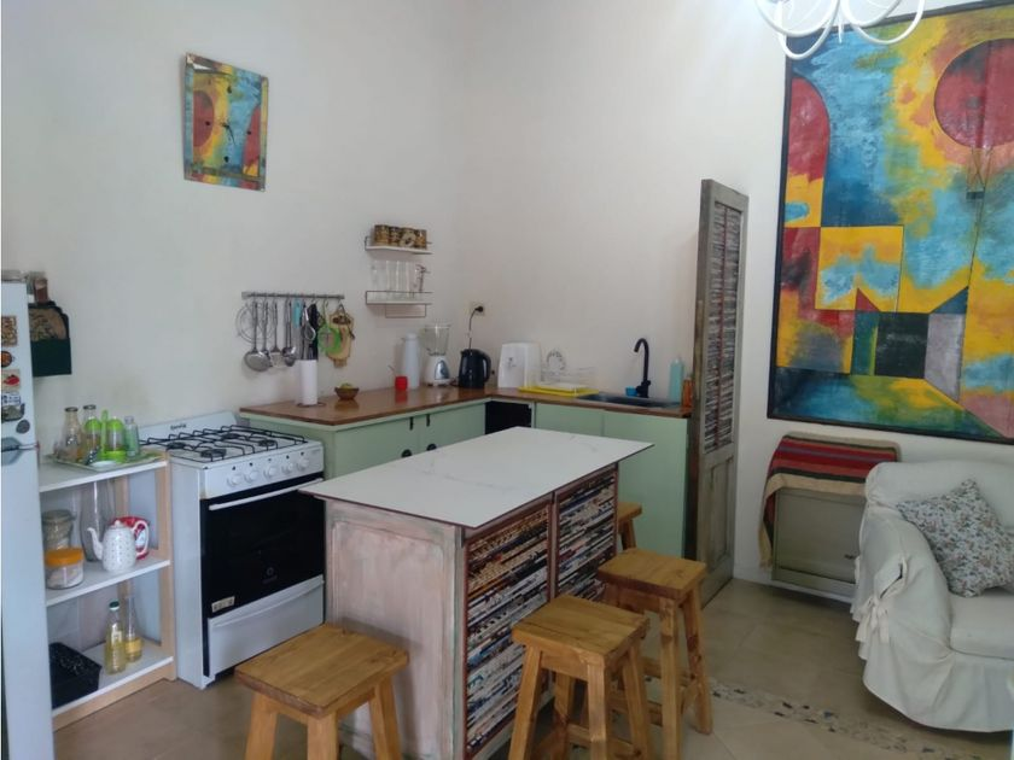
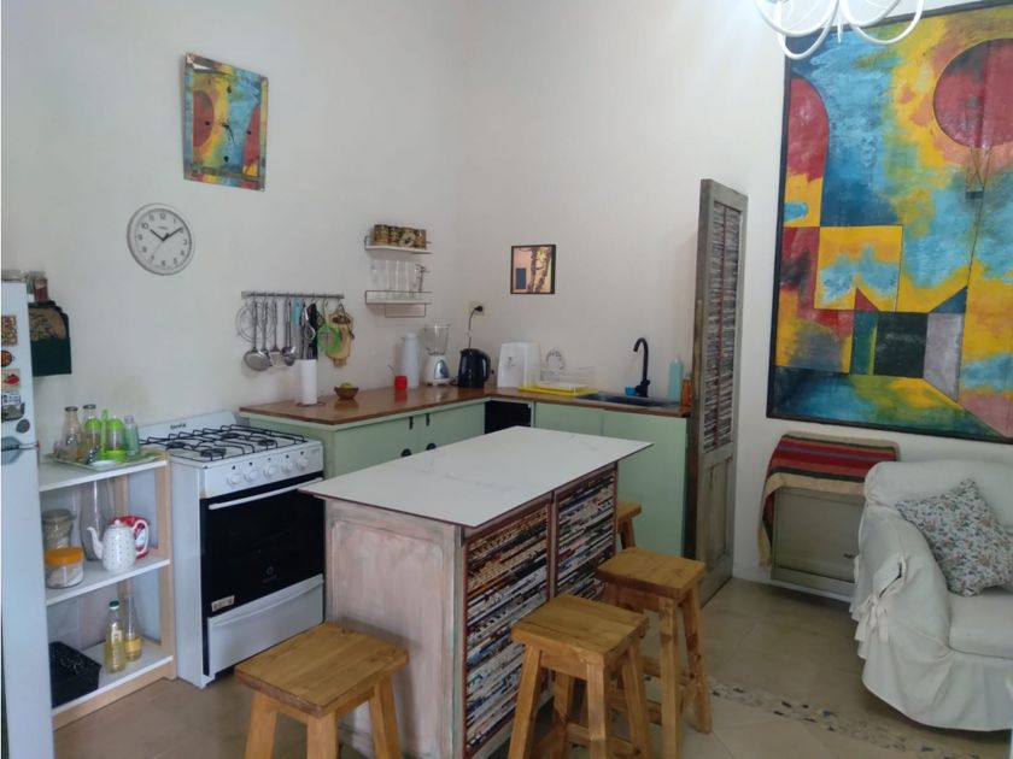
+ wall clock [125,201,197,277]
+ wall art [509,243,557,295]
